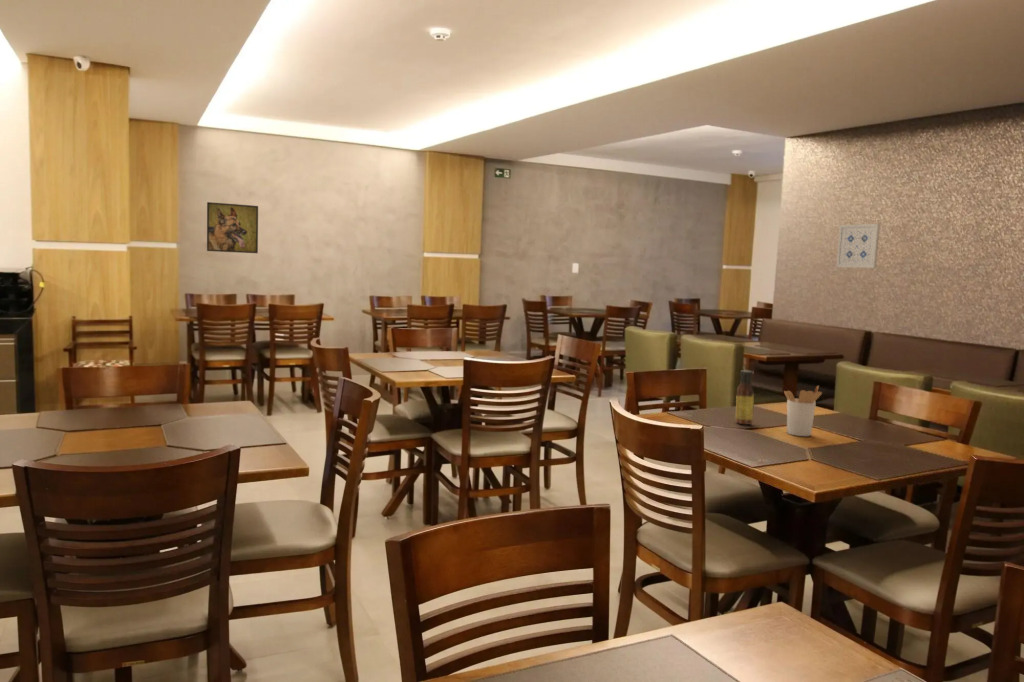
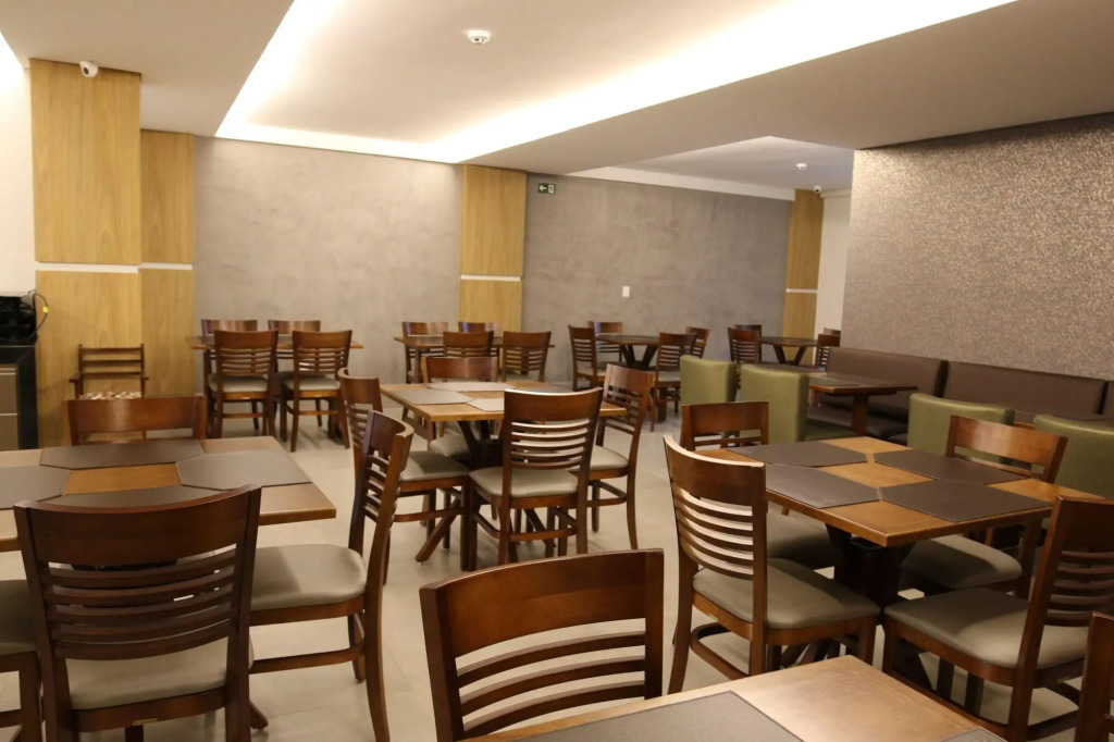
- sauce bottle [735,369,755,425]
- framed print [206,201,259,254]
- wall art [835,223,881,269]
- utensil holder [783,385,823,437]
